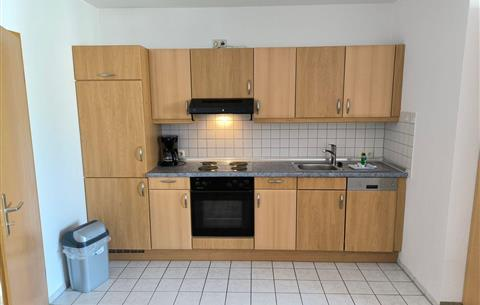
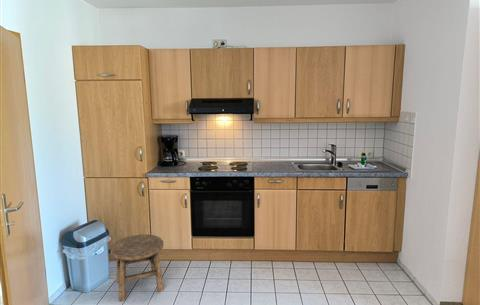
+ stool [109,233,165,303]
